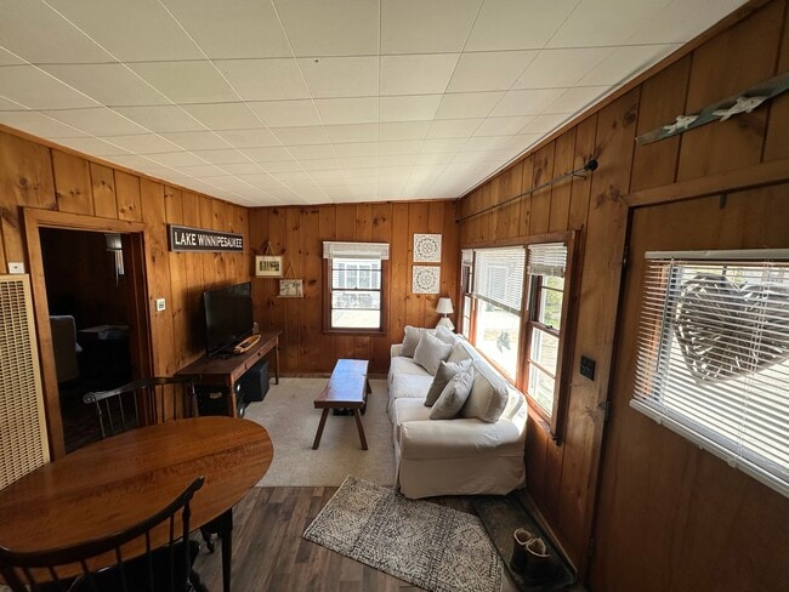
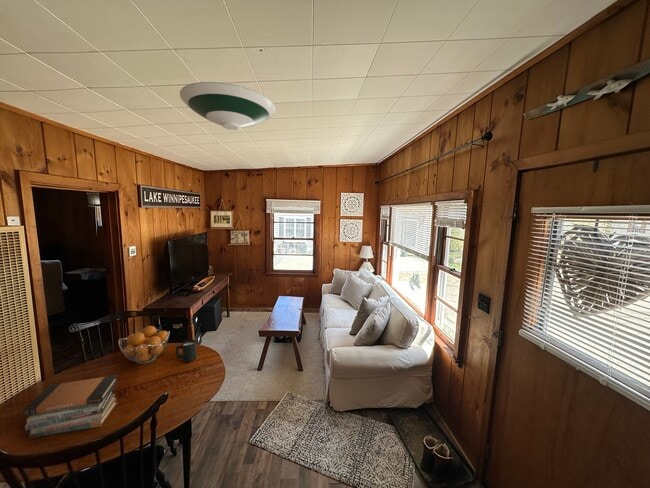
+ book stack [22,374,119,439]
+ mug [175,339,197,363]
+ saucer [179,81,277,131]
+ fruit basket [117,325,171,365]
